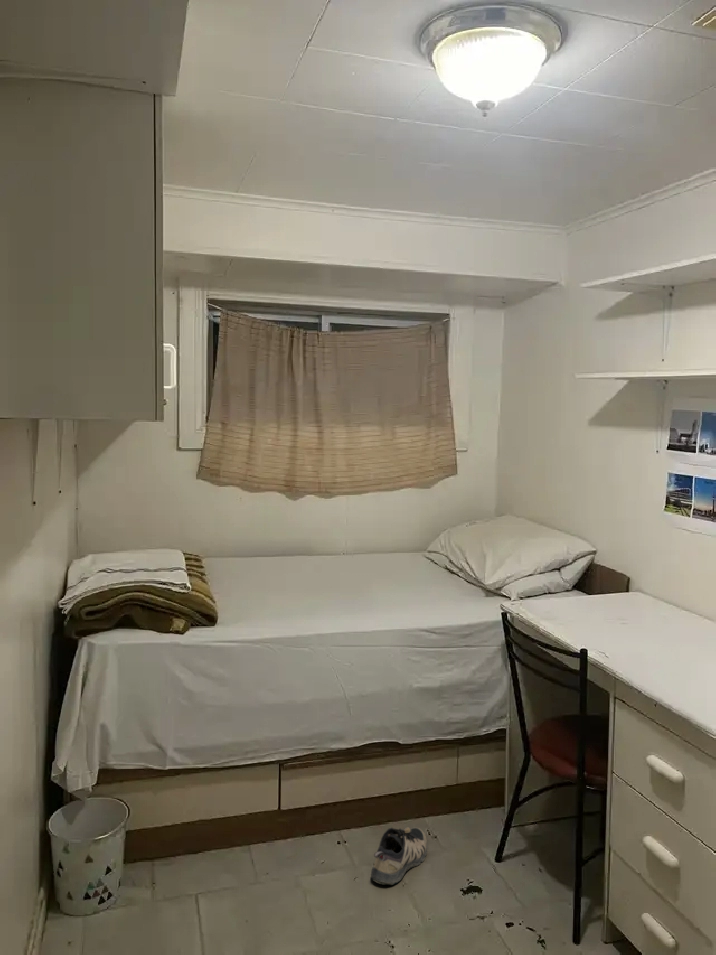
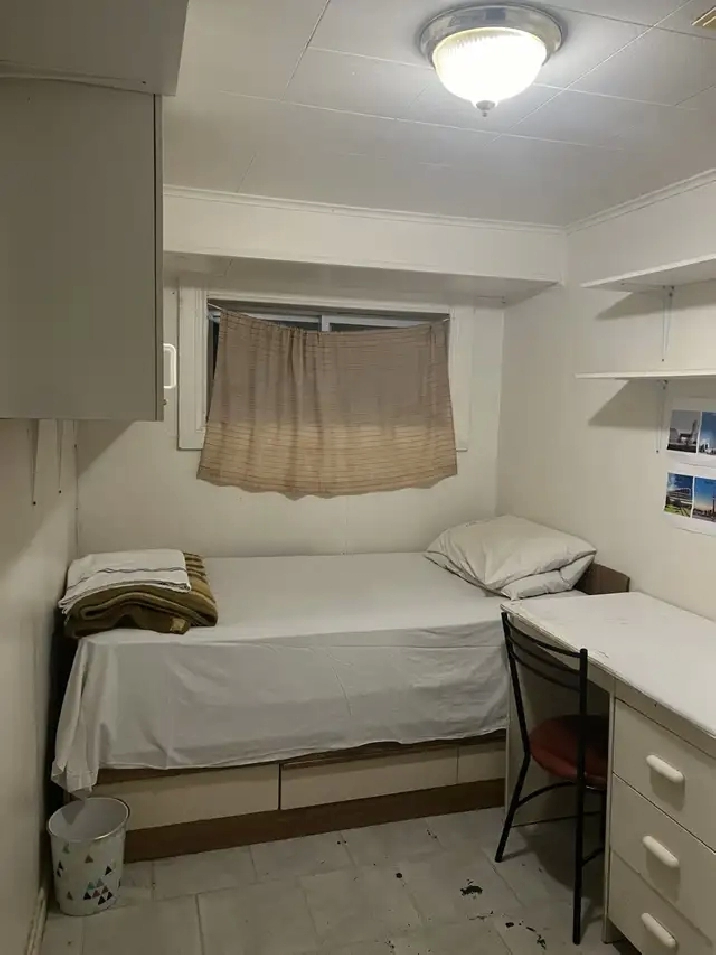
- shoe [370,826,428,886]
